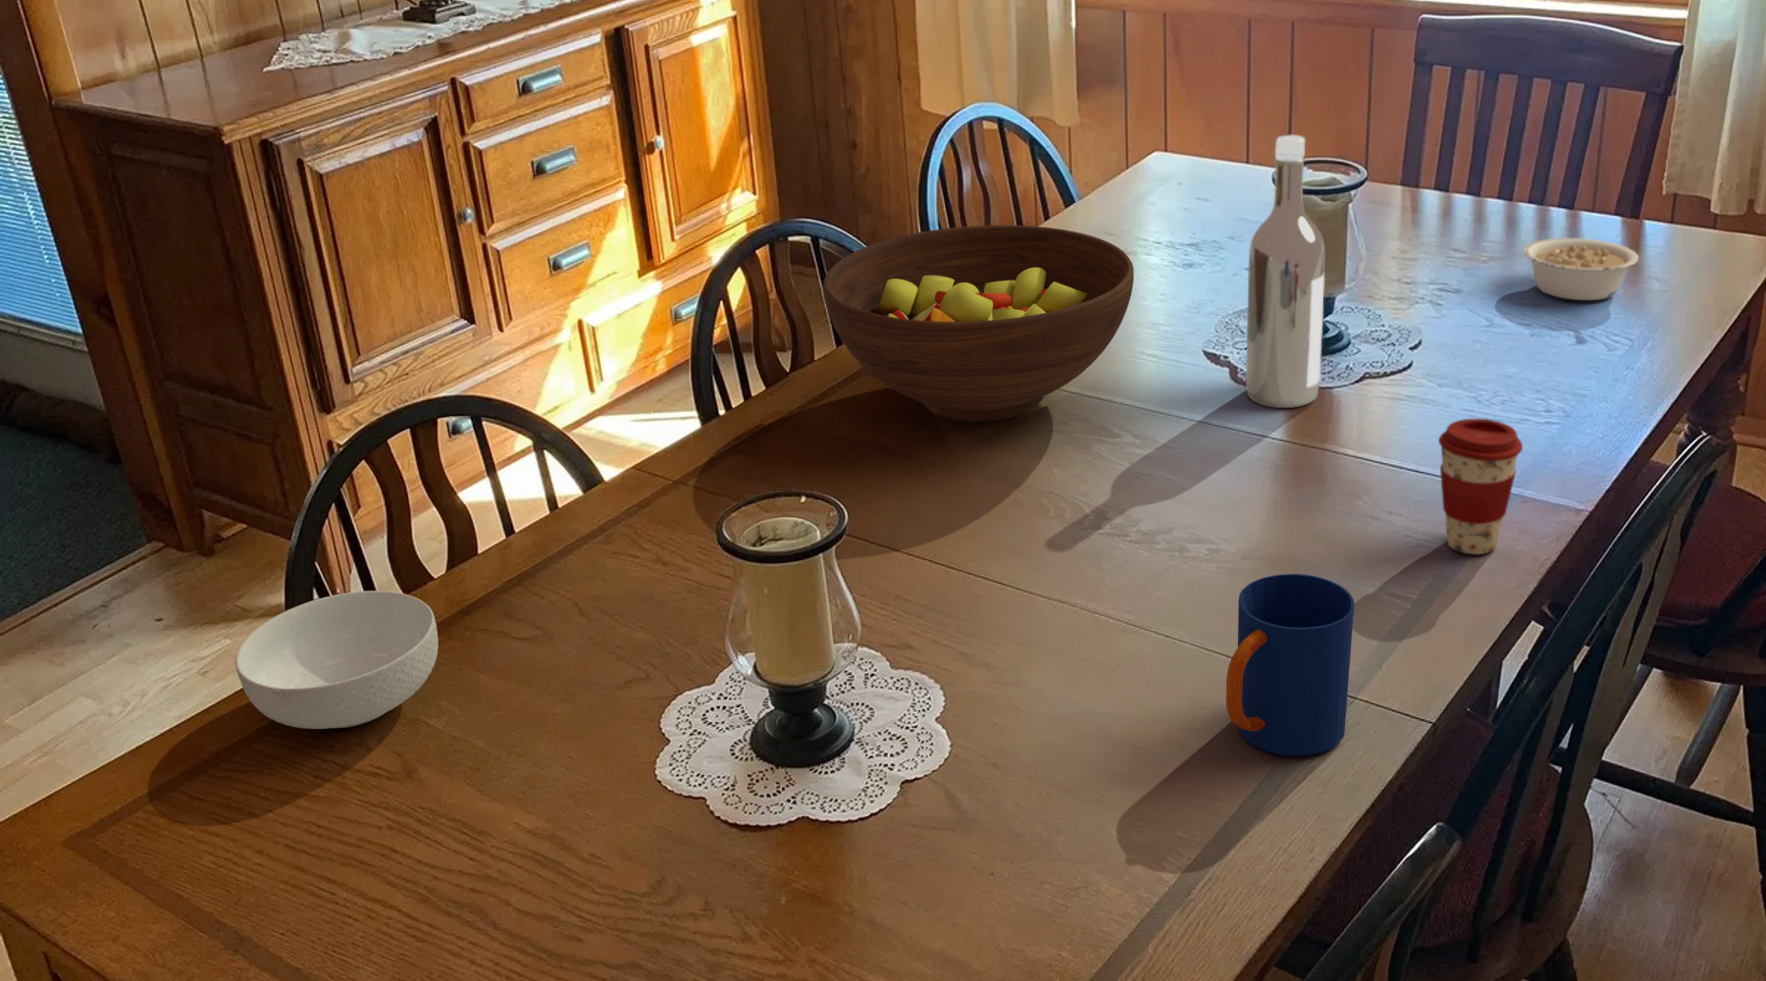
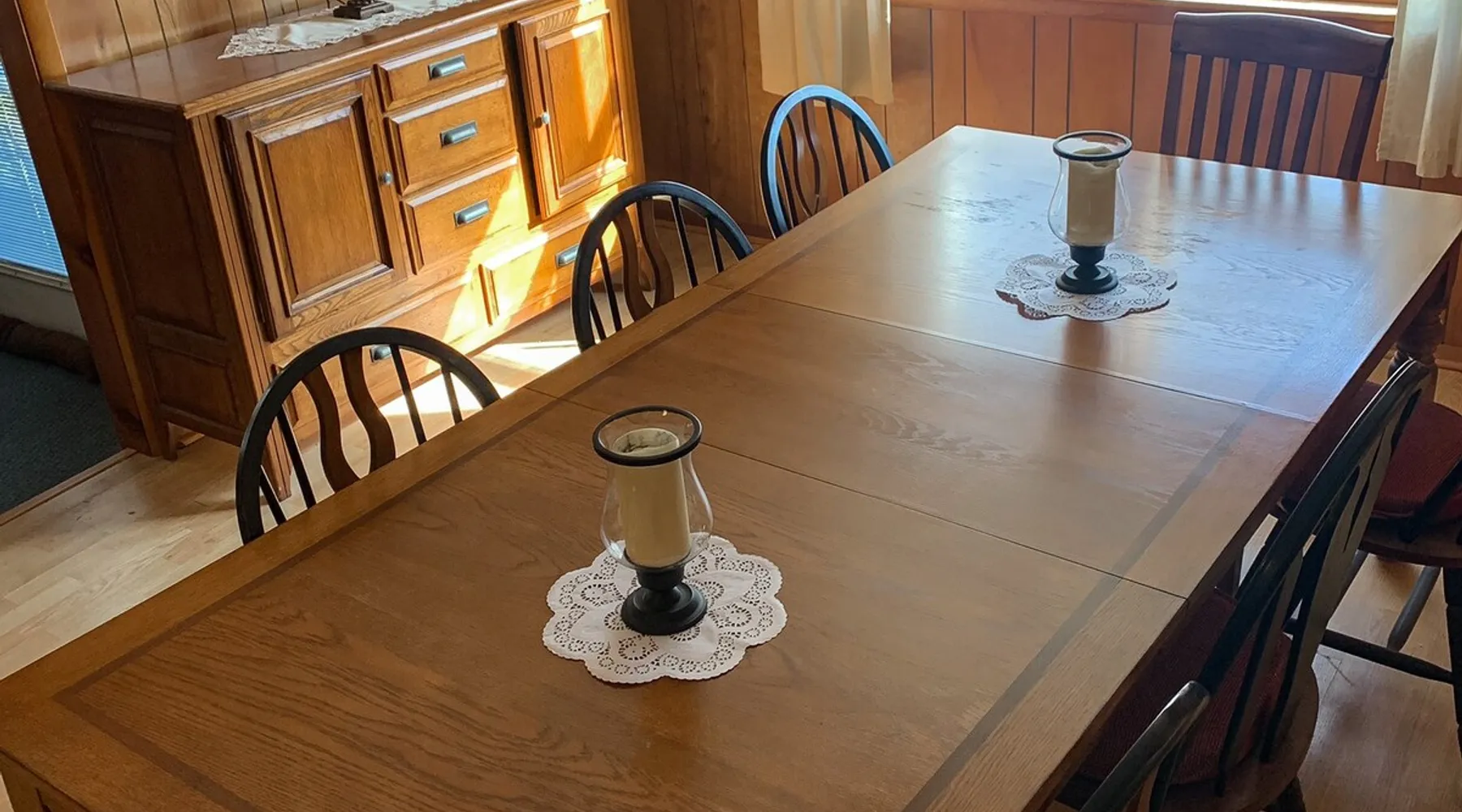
- fruit bowl [823,225,1135,423]
- wine bottle [1245,134,1325,410]
- legume [1522,238,1639,301]
- mug [1225,573,1355,757]
- cereal bowl [234,590,440,730]
- coffee cup [1437,418,1523,556]
